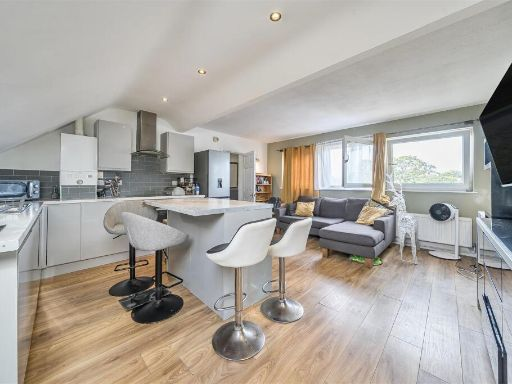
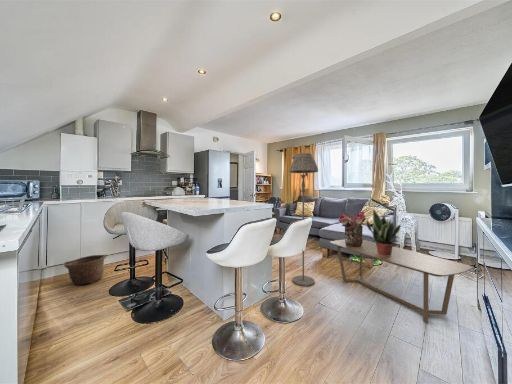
+ coffee table [329,238,473,323]
+ potted plant [365,208,402,256]
+ basket [63,253,108,285]
+ floor lamp [288,152,319,287]
+ bouquet [338,210,367,246]
